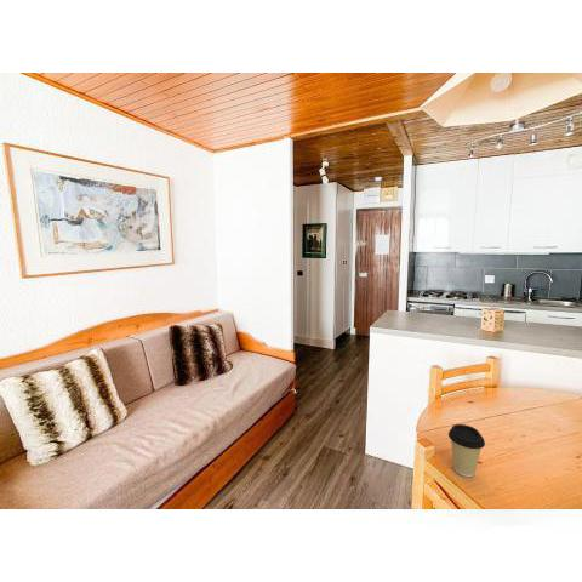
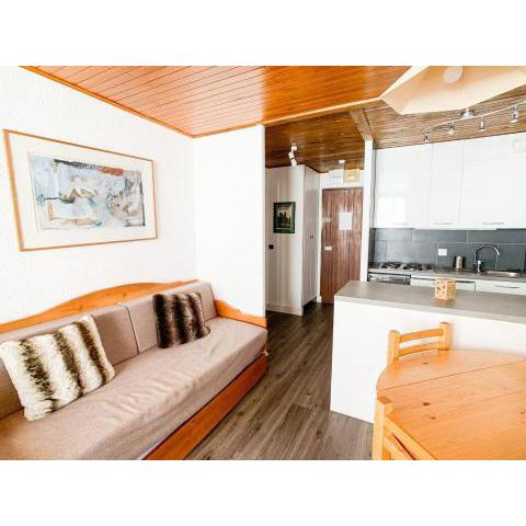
- coffee cup [447,423,486,478]
